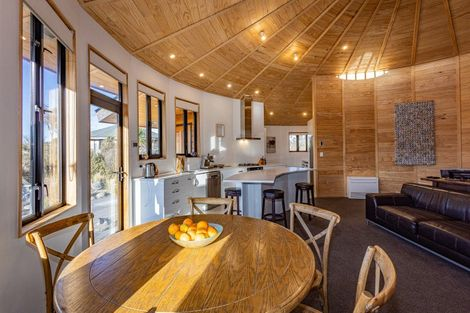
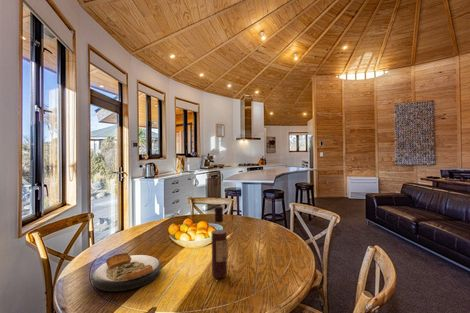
+ plate [91,252,163,292]
+ wine bottle [210,205,229,279]
